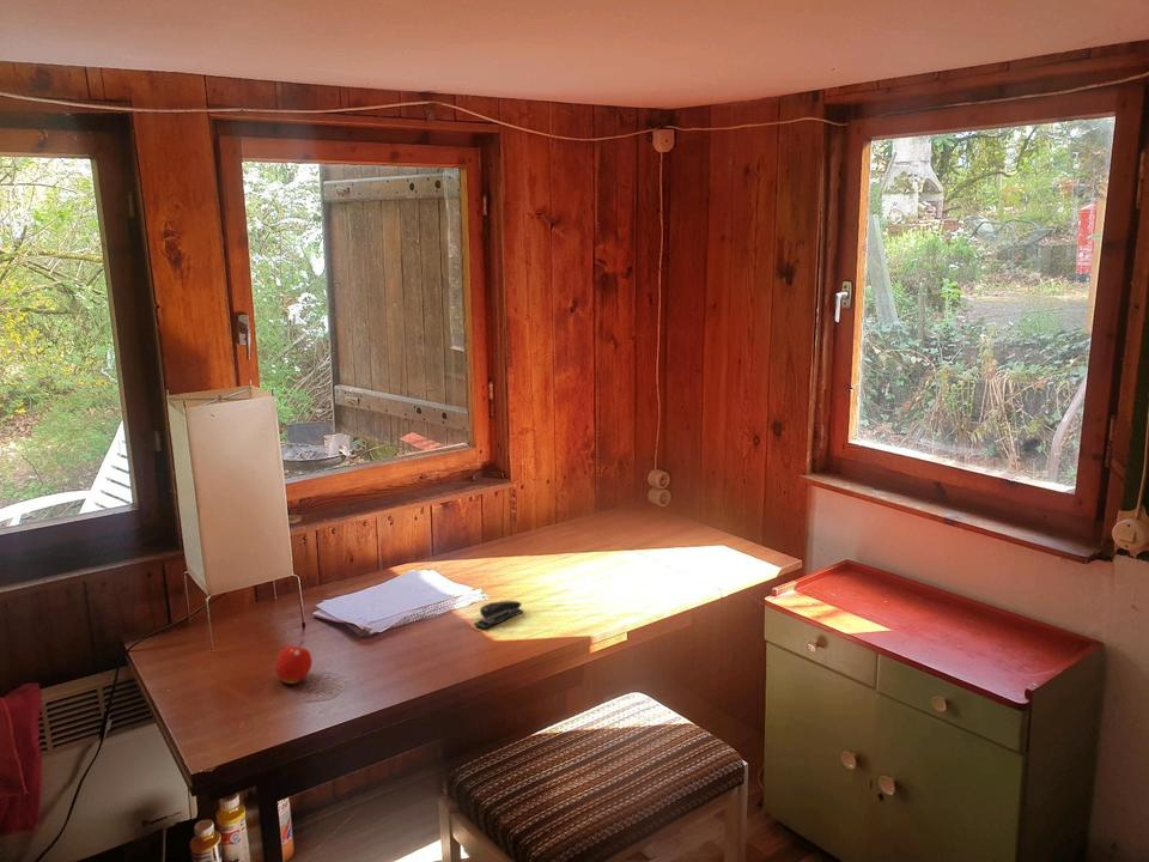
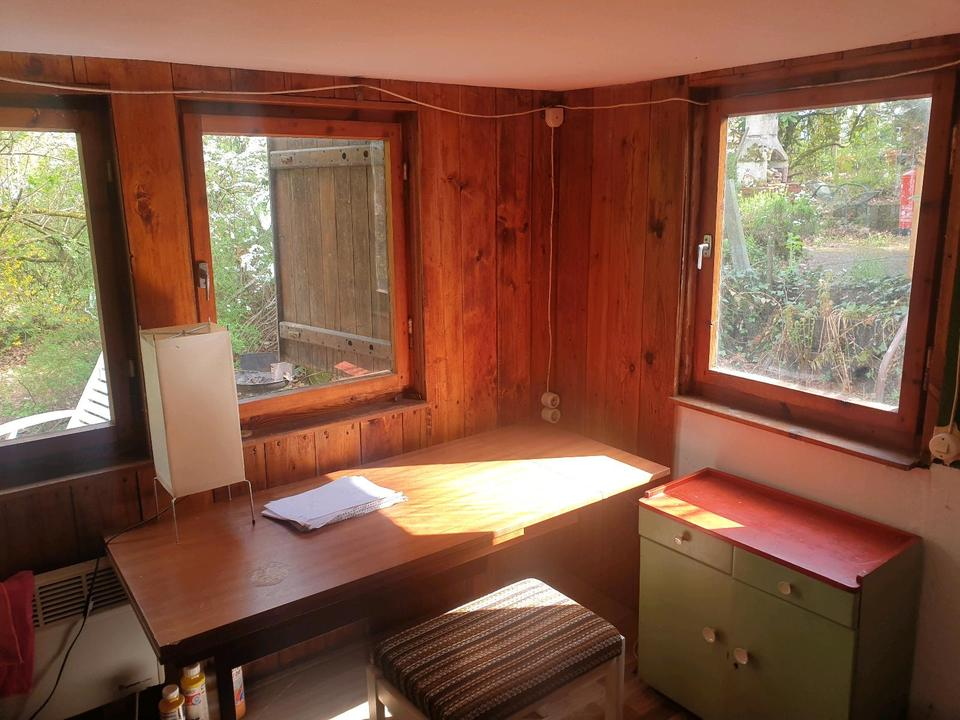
- stapler [473,600,524,630]
- fruit [274,639,314,685]
